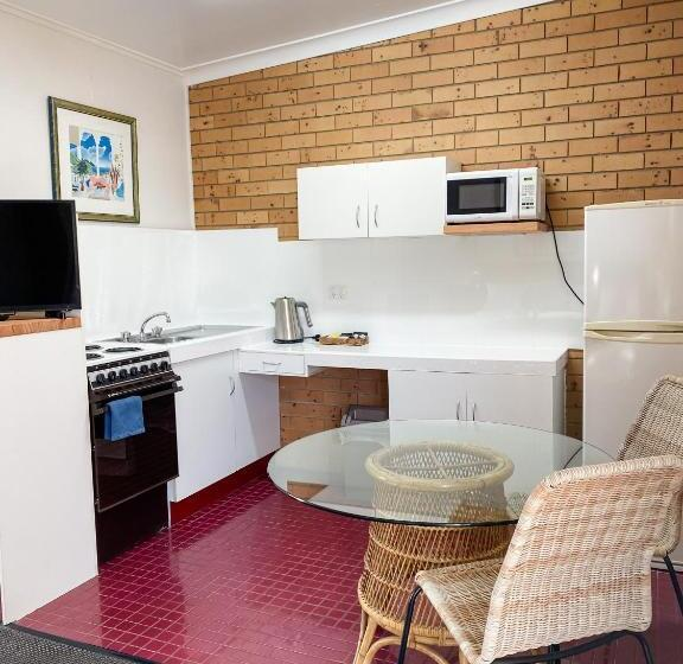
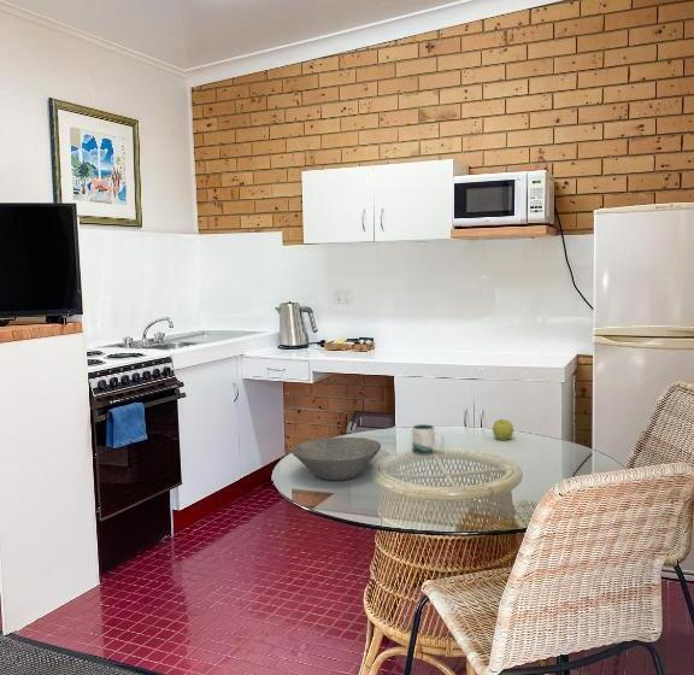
+ mug [411,423,445,456]
+ bowl [289,436,382,482]
+ apple [492,418,514,441]
